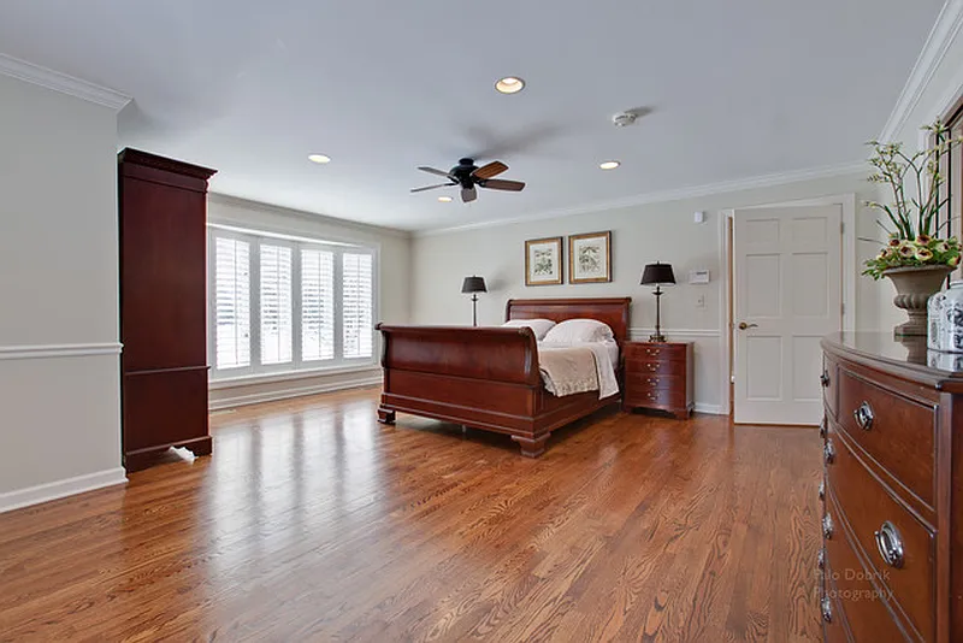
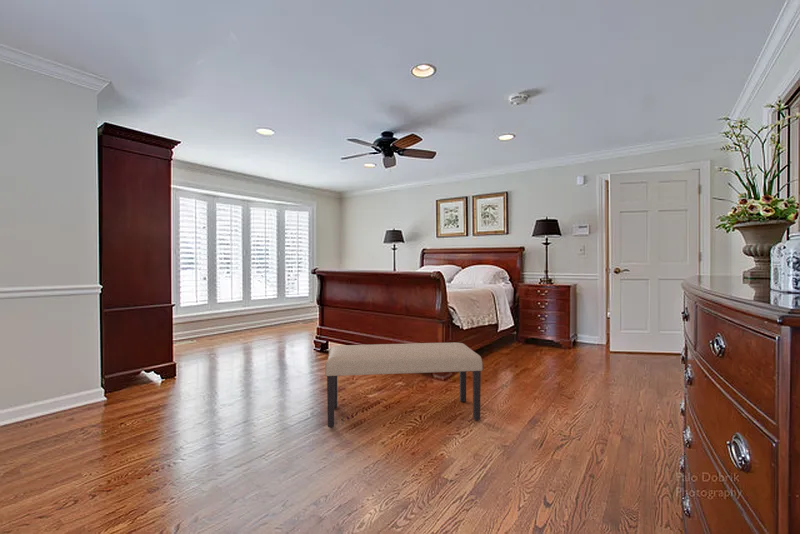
+ bench [324,341,484,428]
